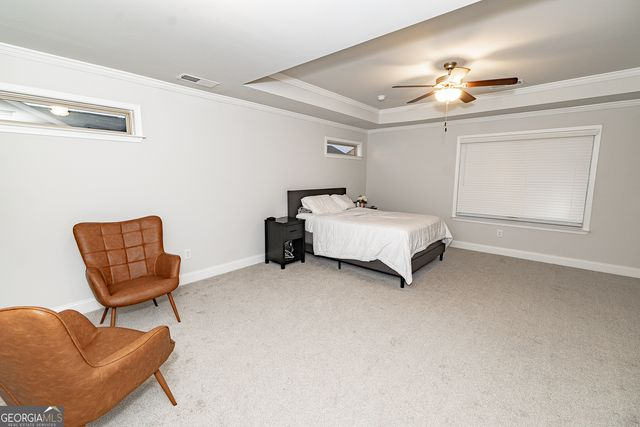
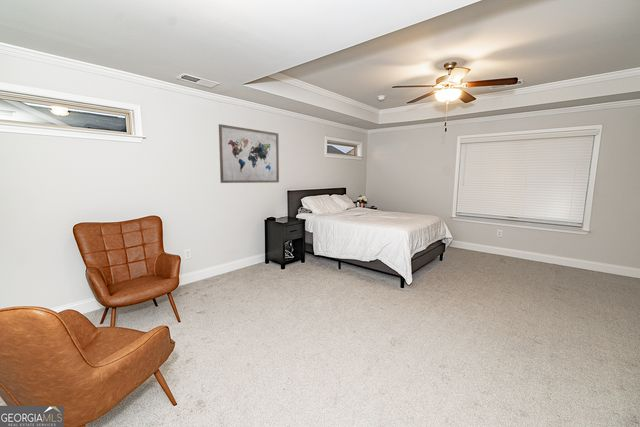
+ wall art [218,123,280,184]
